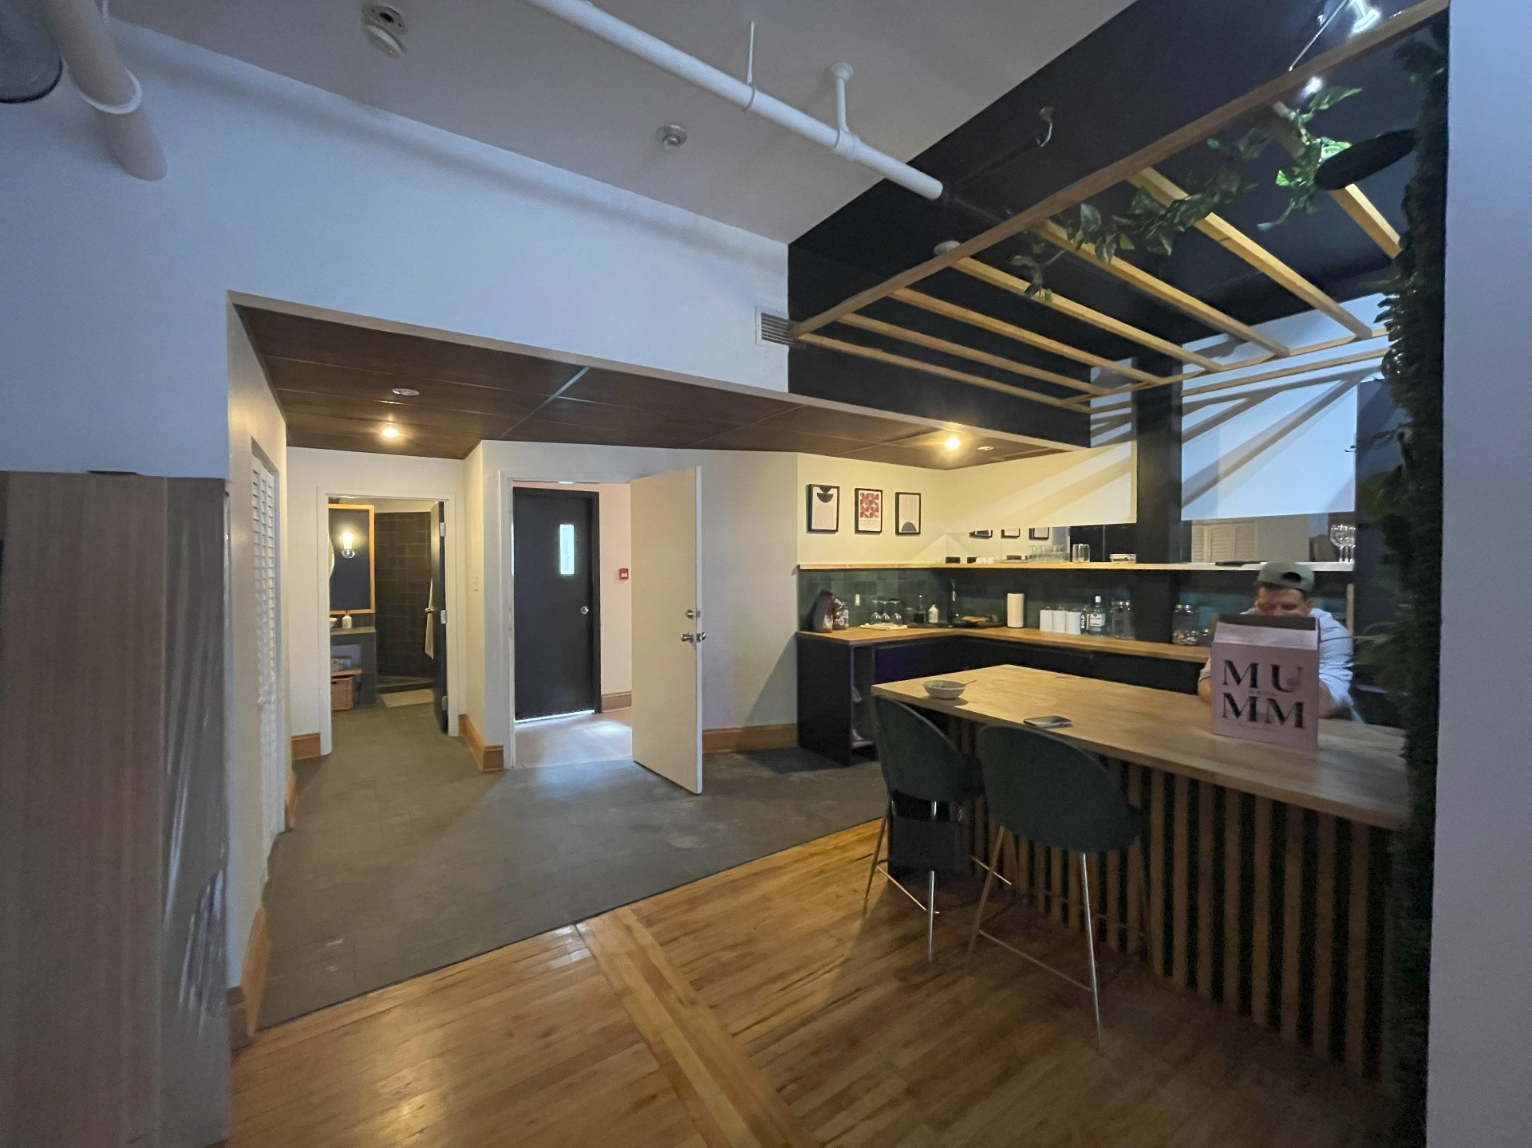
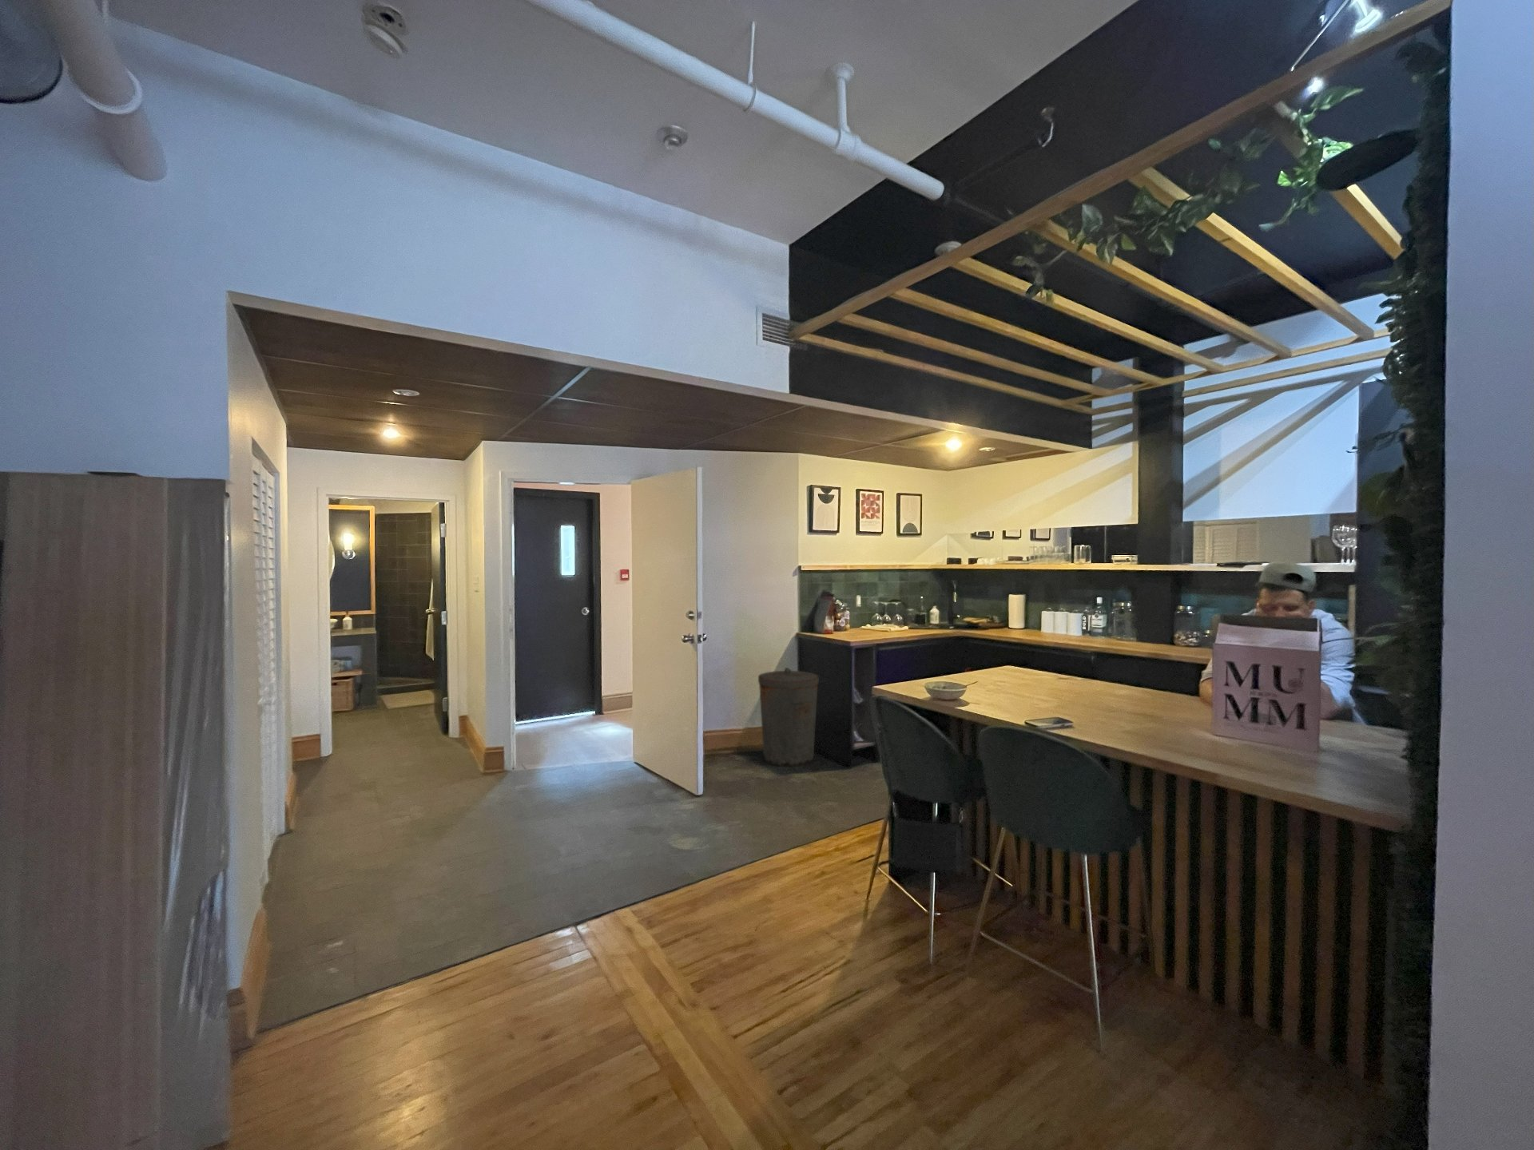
+ trash can [757,667,820,767]
